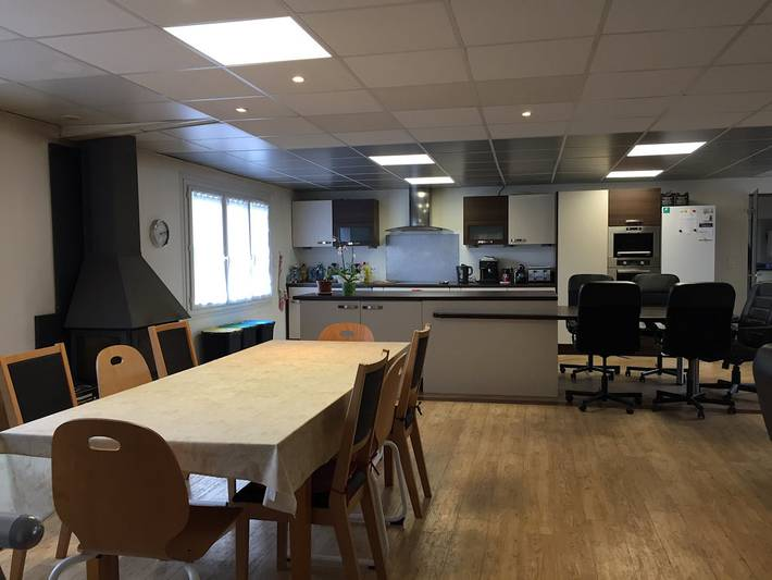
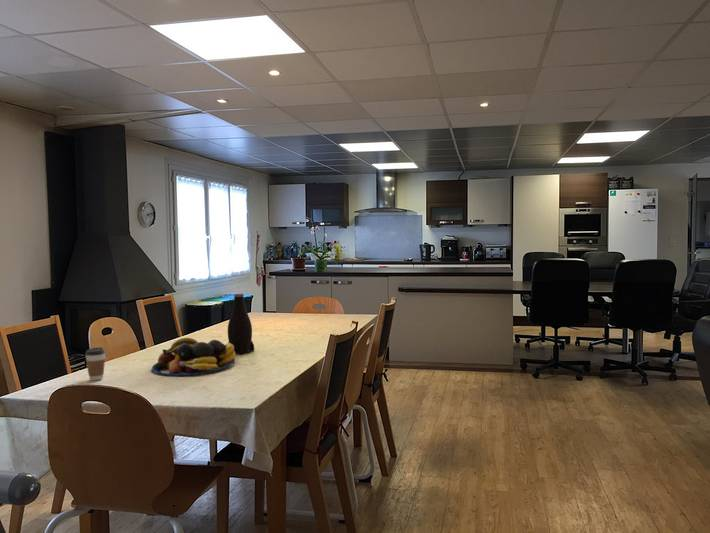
+ fruit bowl [151,337,236,377]
+ coffee cup [84,347,106,381]
+ bottle [227,293,255,355]
